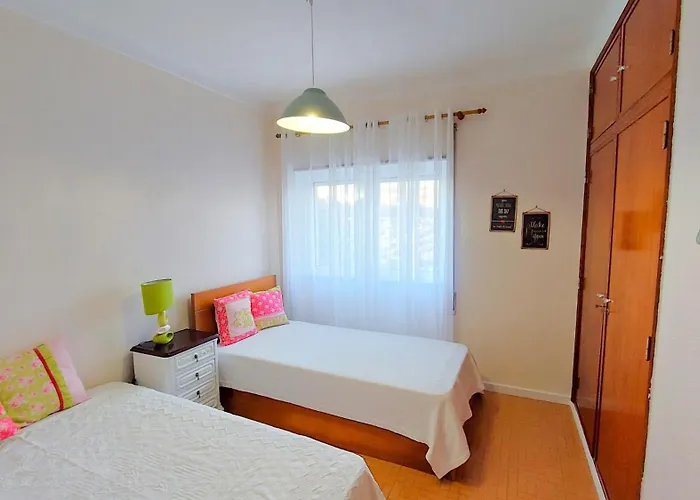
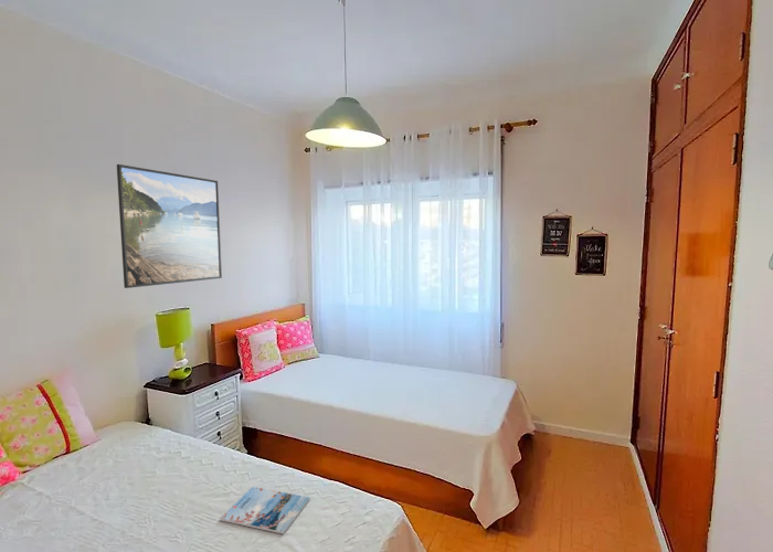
+ magazine [219,486,311,535]
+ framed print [116,163,223,289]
